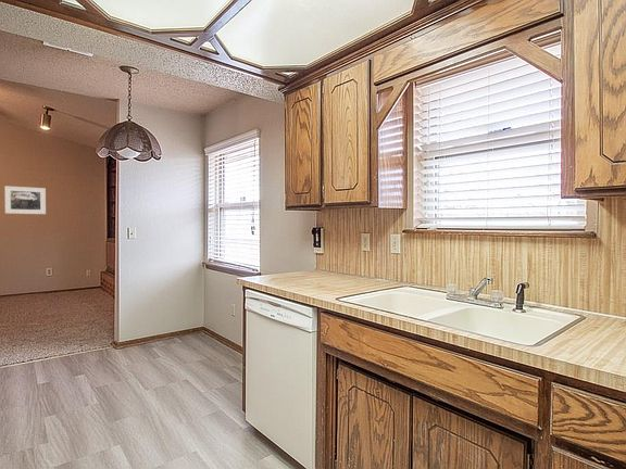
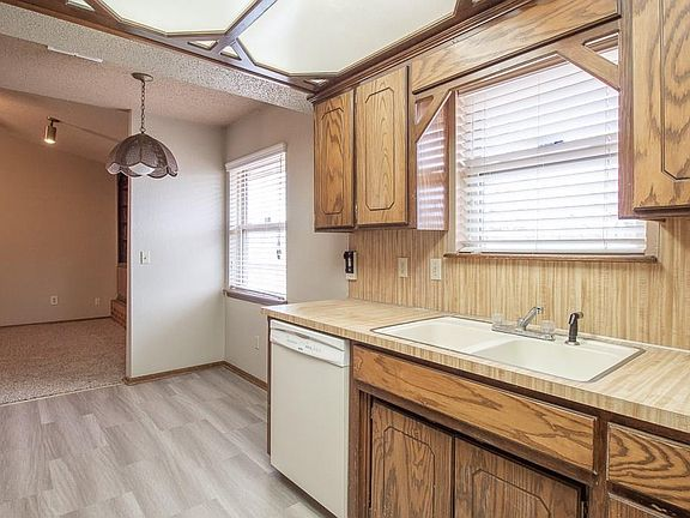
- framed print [3,185,47,215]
